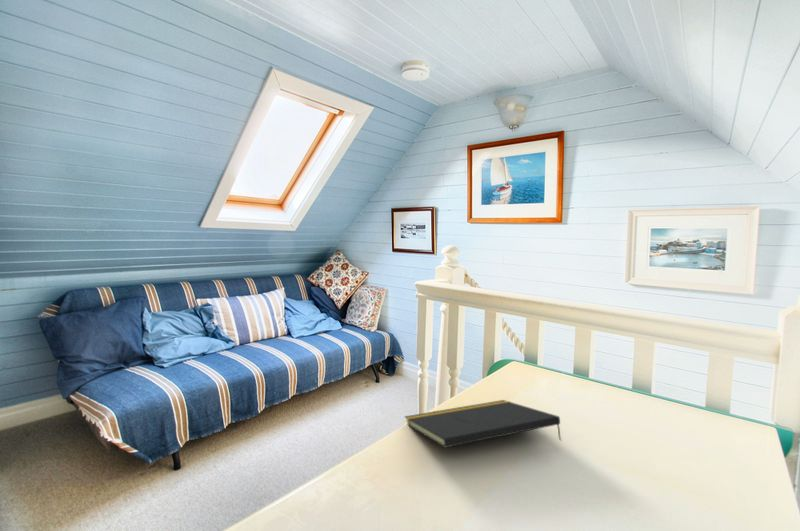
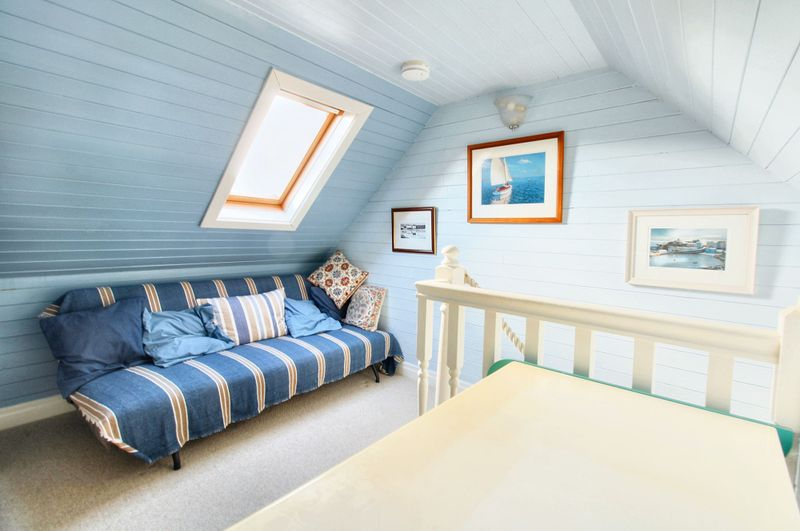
- notepad [404,399,562,449]
